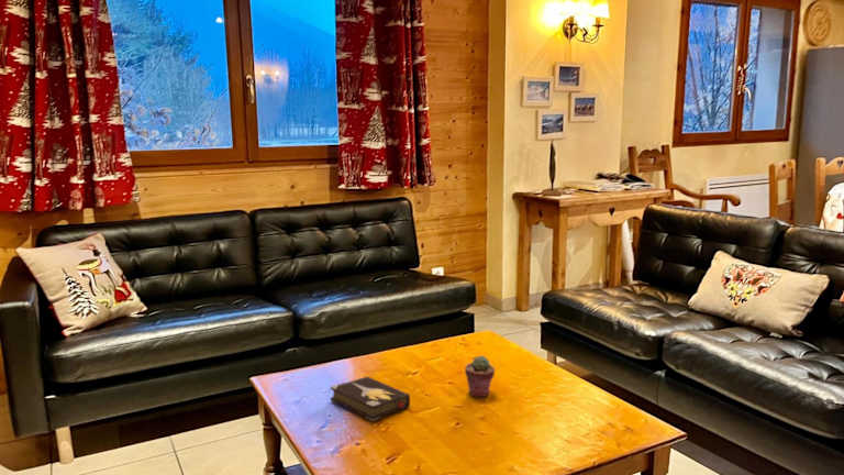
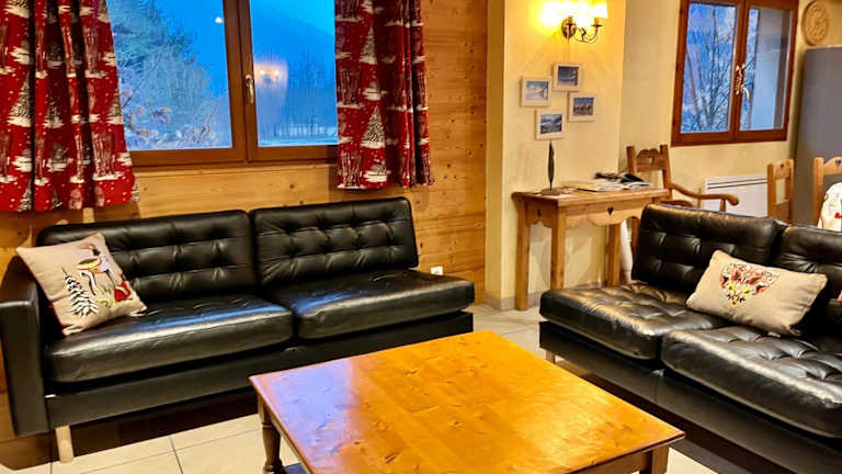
- potted succulent [464,355,496,398]
- hardback book [330,375,411,422]
